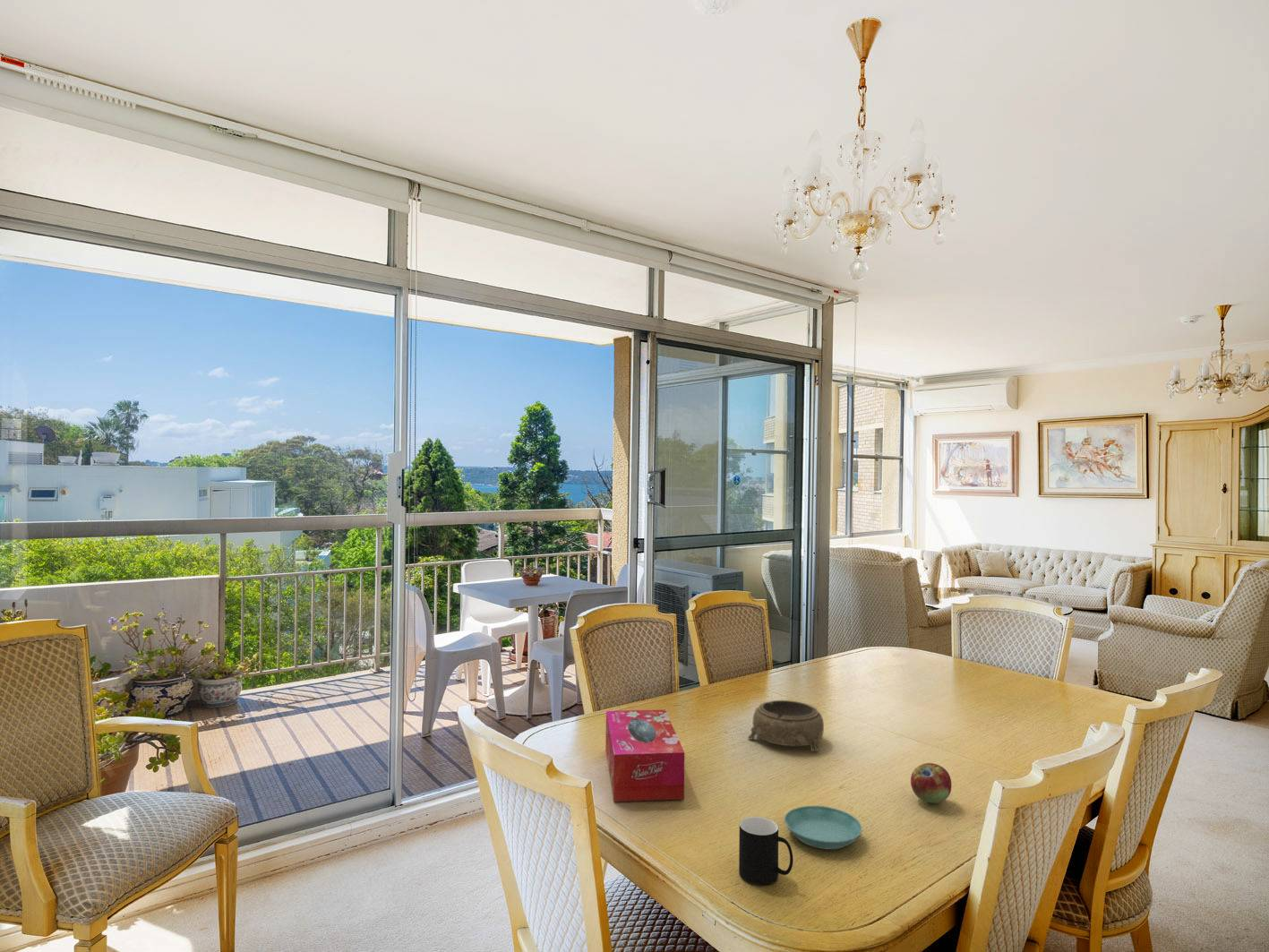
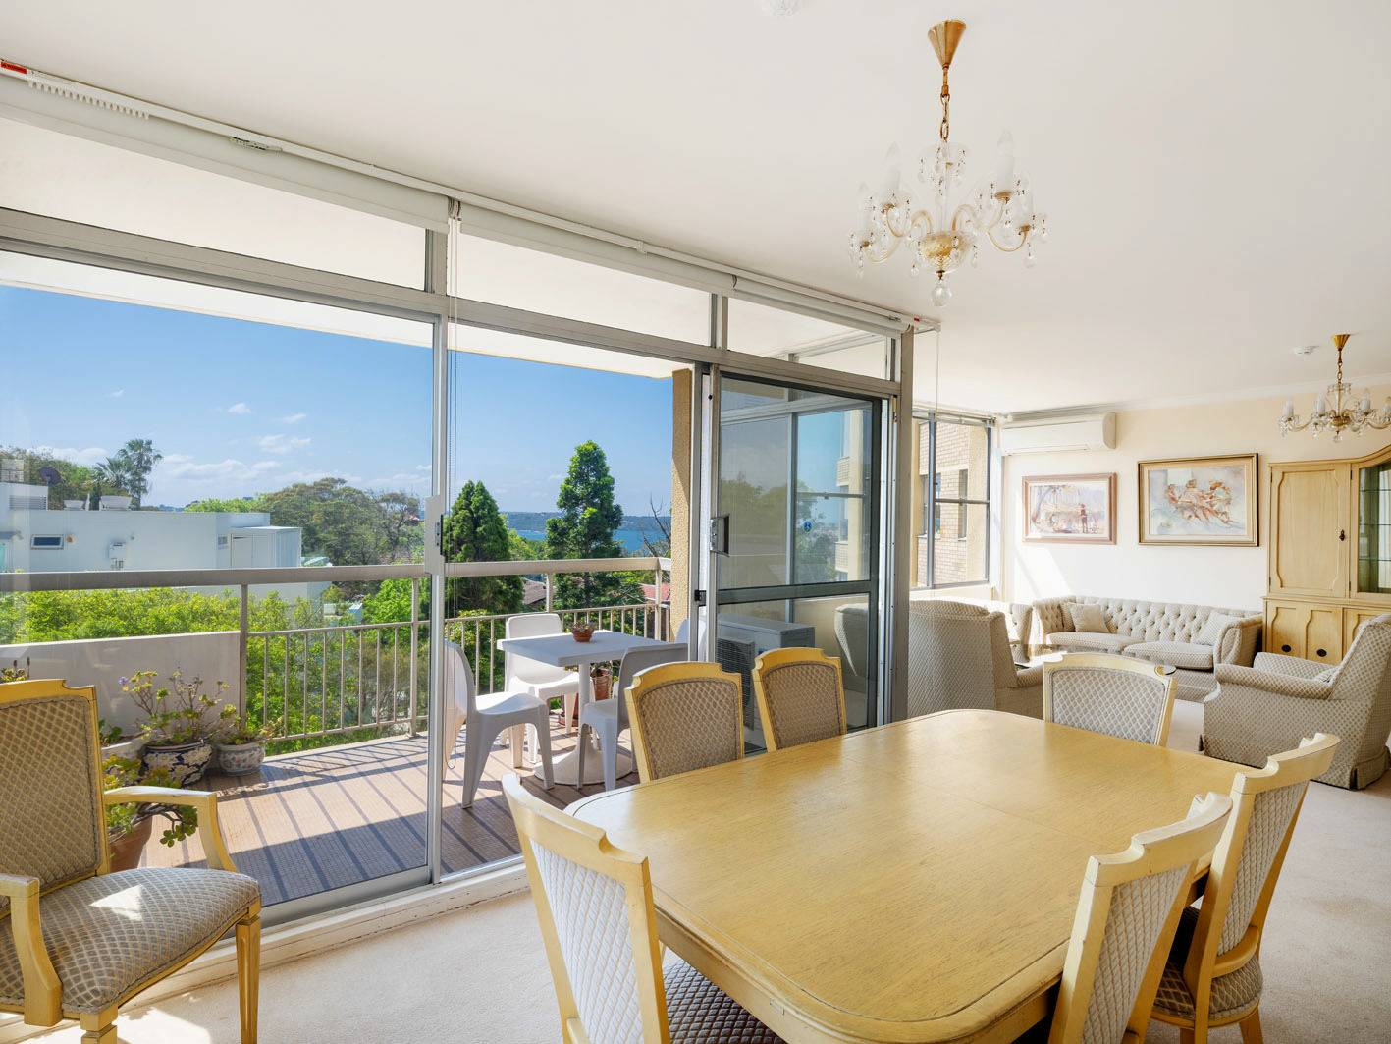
- decorative bowl [747,699,825,753]
- saucer [784,805,862,850]
- tissue box [604,708,685,802]
- fruit [910,762,952,804]
- cup [738,816,794,886]
